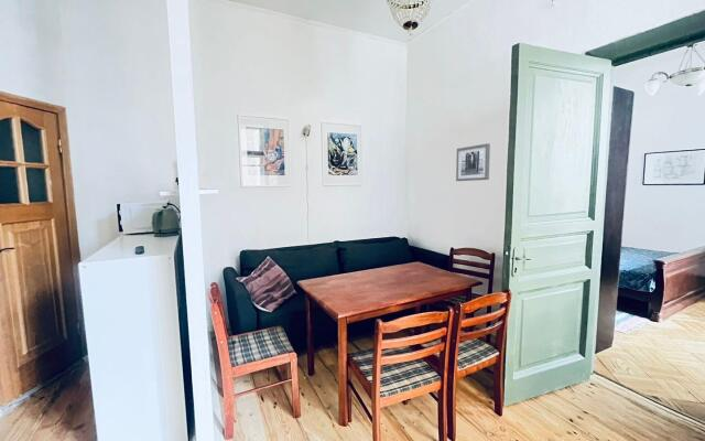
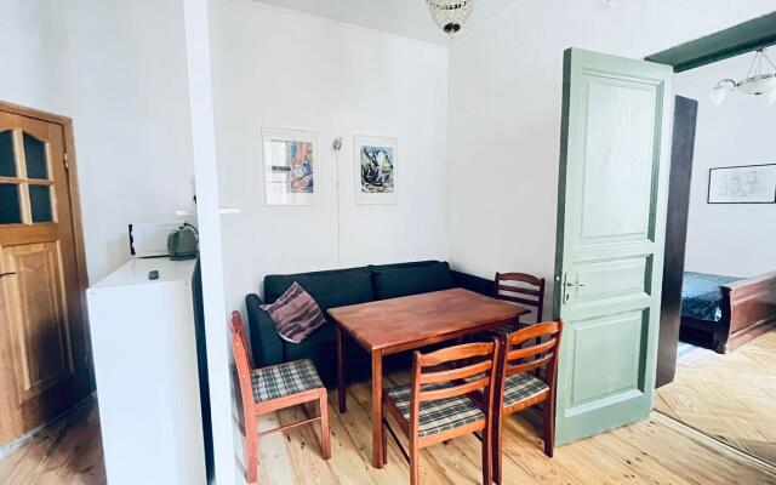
- wall art [455,142,491,182]
